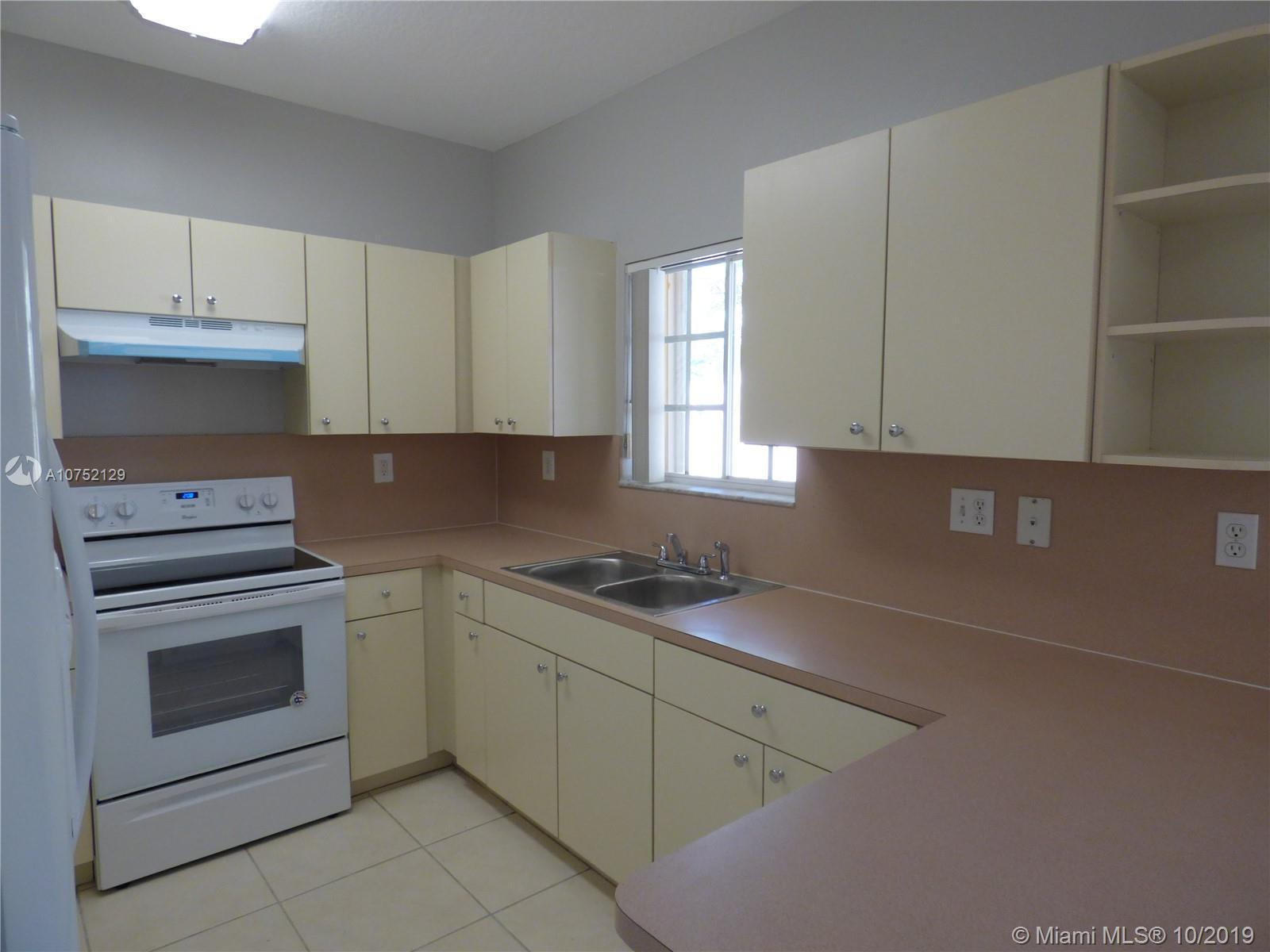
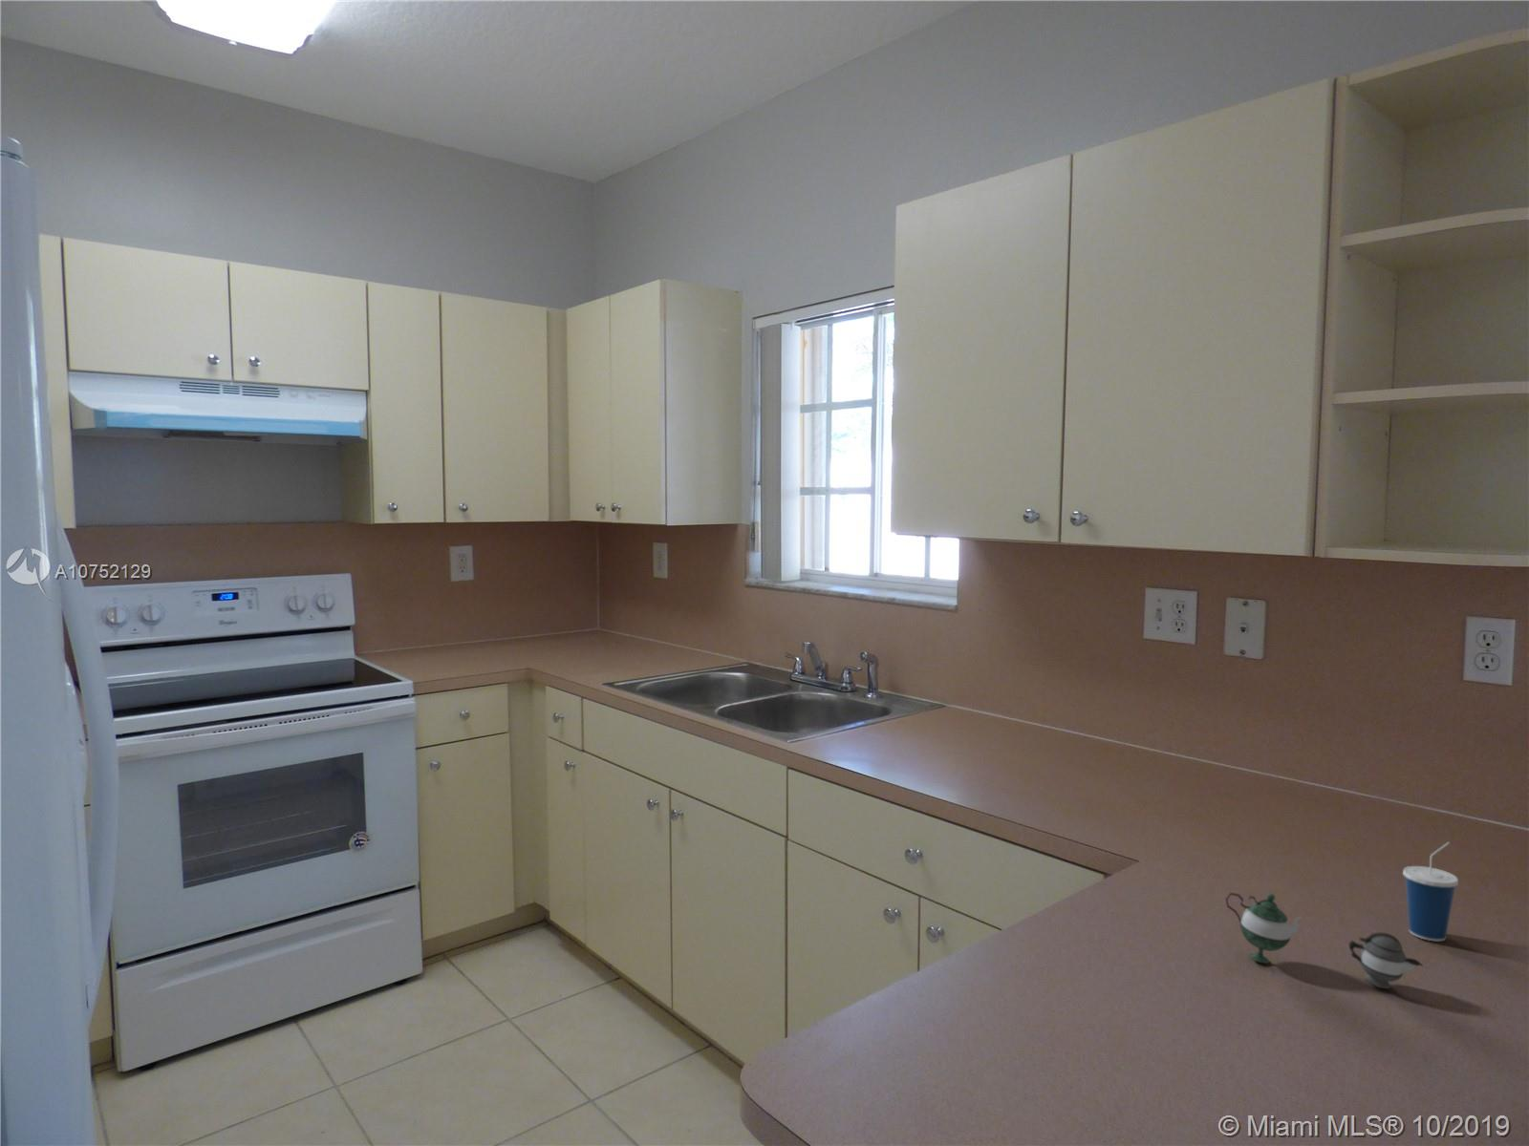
+ cup [1401,841,1459,943]
+ teapot [1226,892,1424,991]
